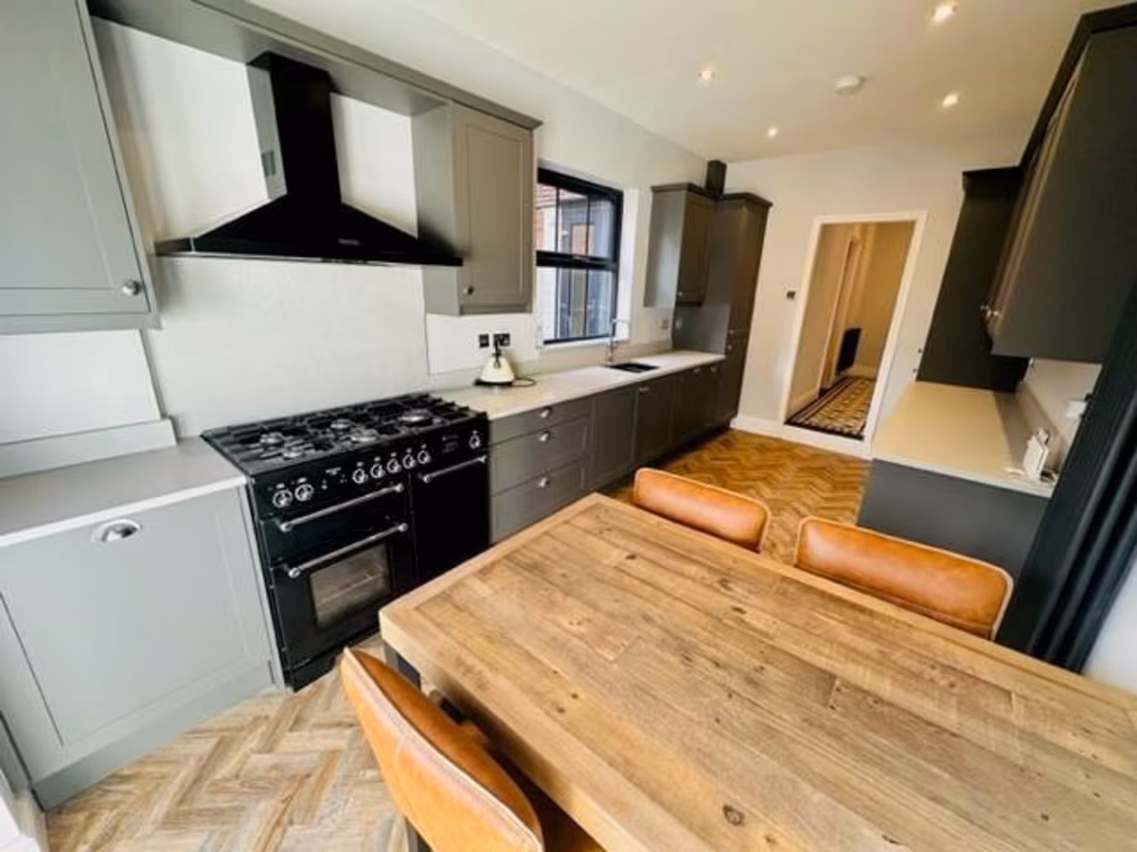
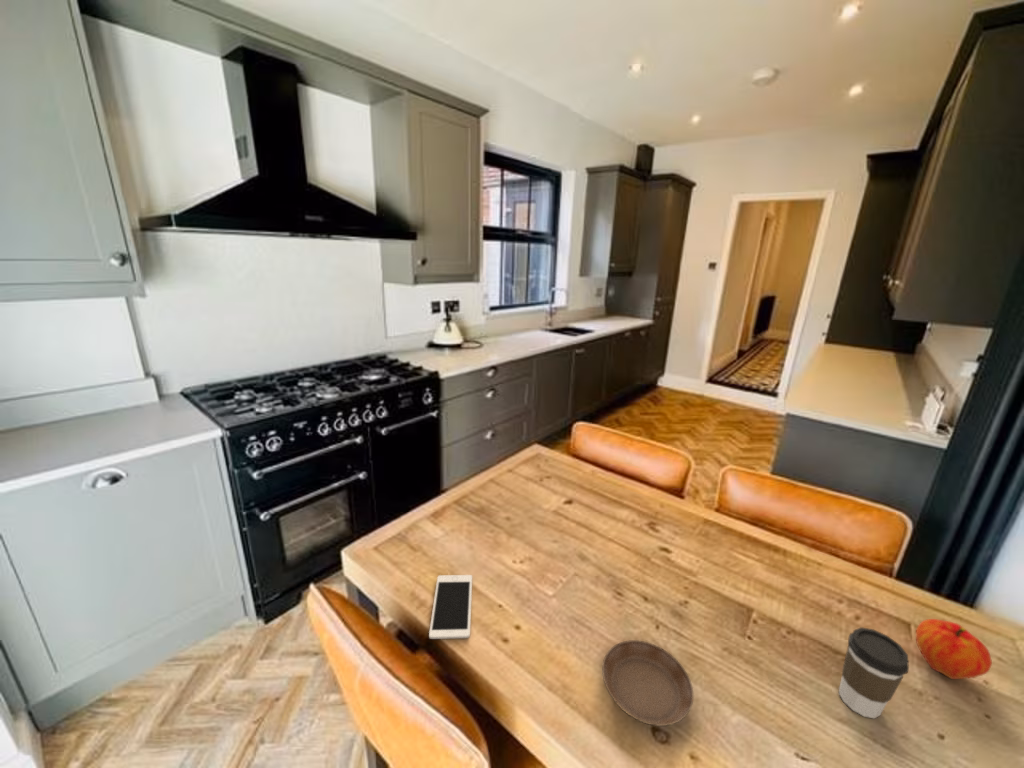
+ cell phone [428,574,473,640]
+ fruit [915,618,993,680]
+ coffee cup [838,626,910,719]
+ saucer [601,639,695,727]
